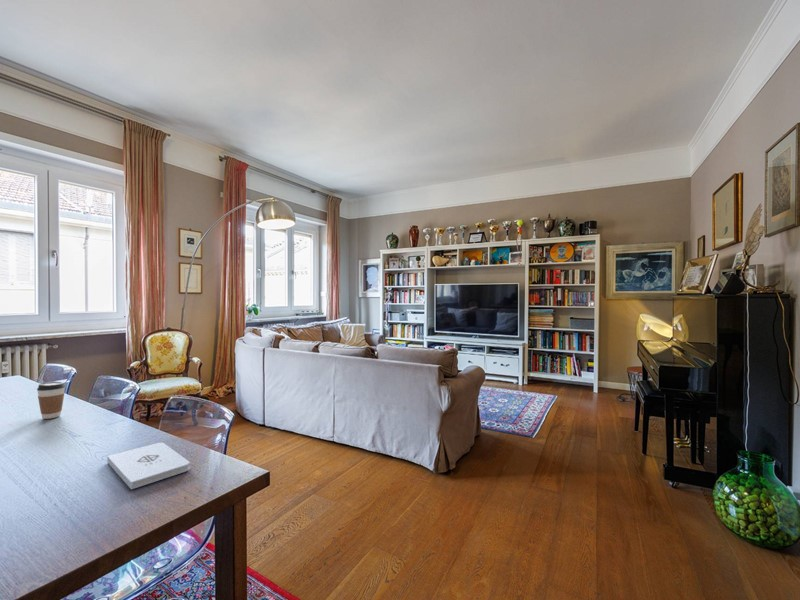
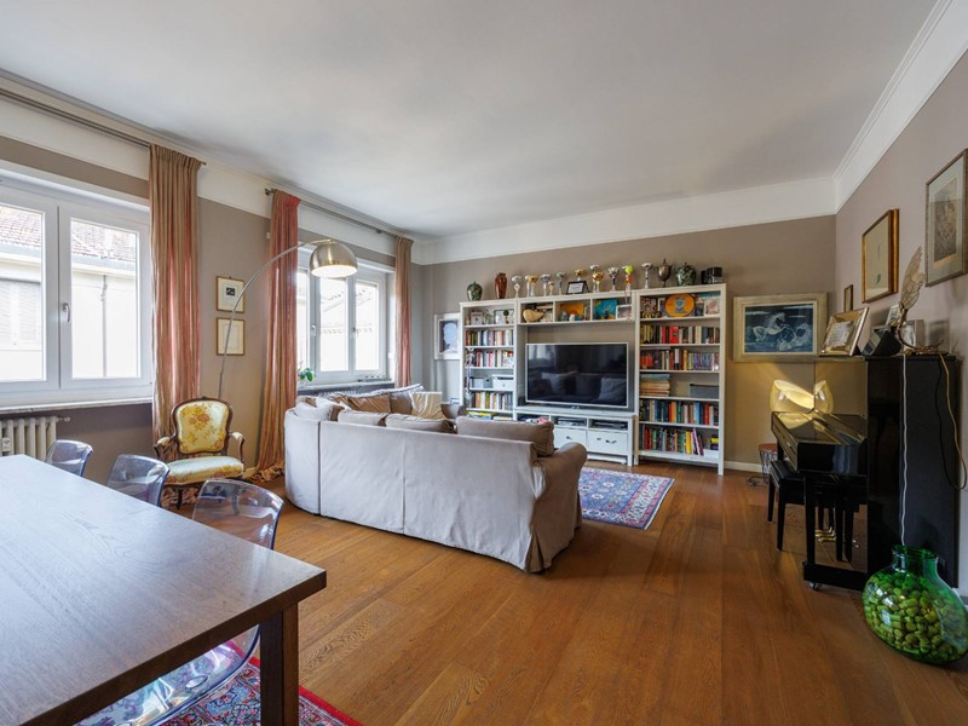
- notepad [106,442,190,490]
- coffee cup [36,381,66,420]
